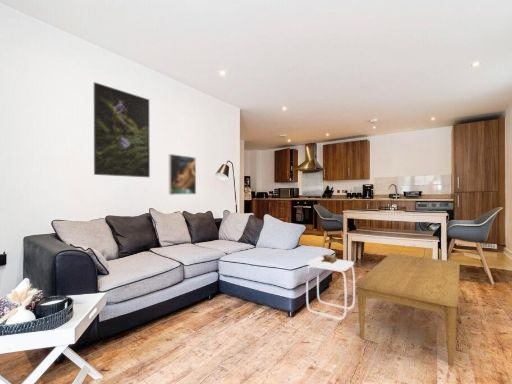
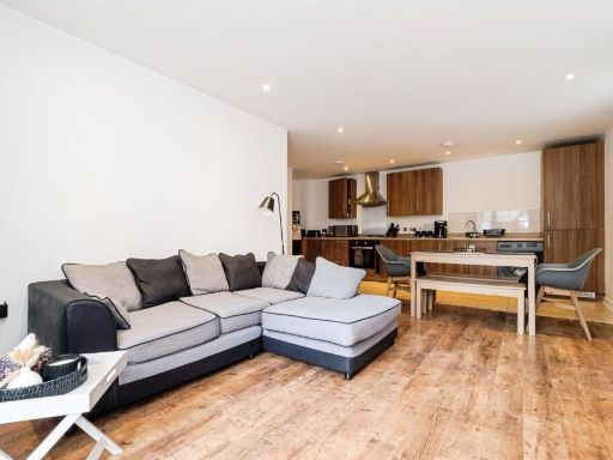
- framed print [93,81,151,178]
- coffee table [355,253,461,367]
- side table [305,254,356,320]
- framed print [168,153,197,196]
